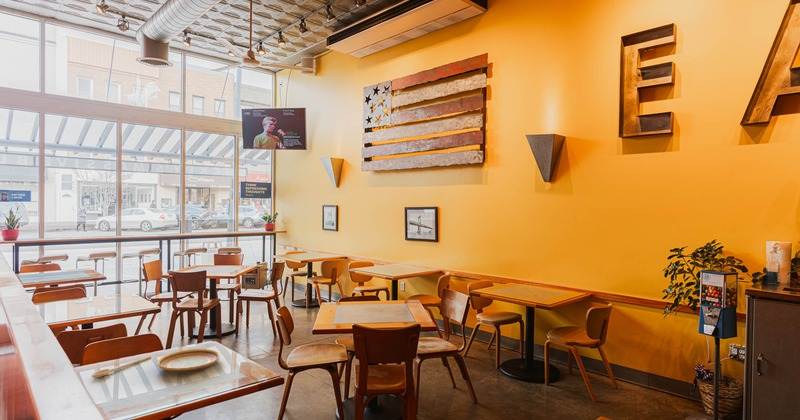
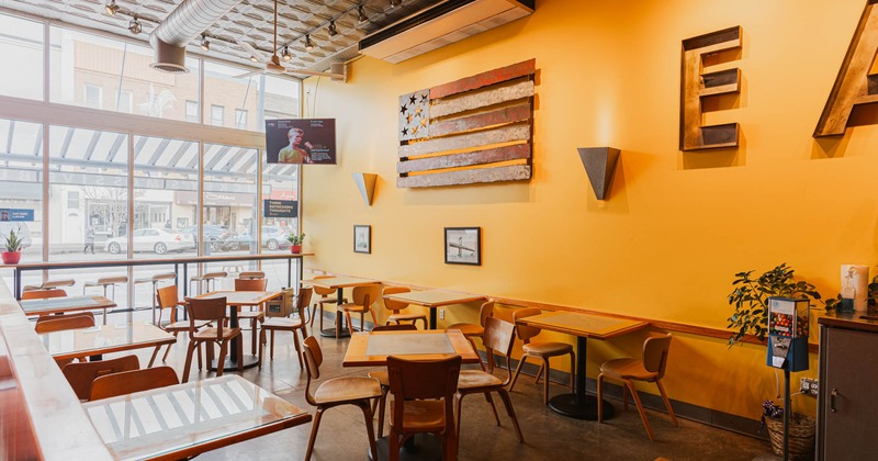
- spoon [91,355,152,379]
- plate [157,348,221,374]
